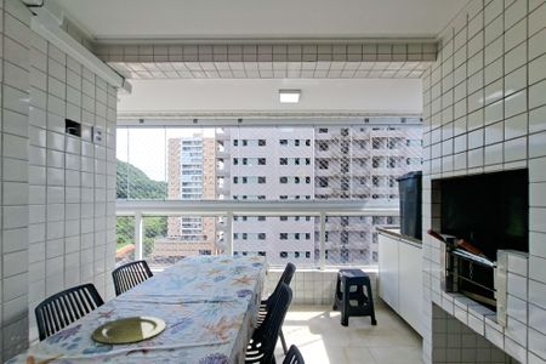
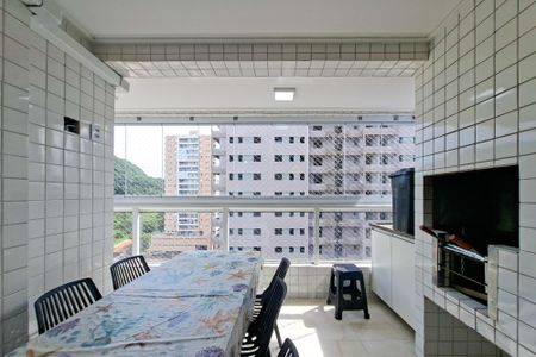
- plate [91,315,167,345]
